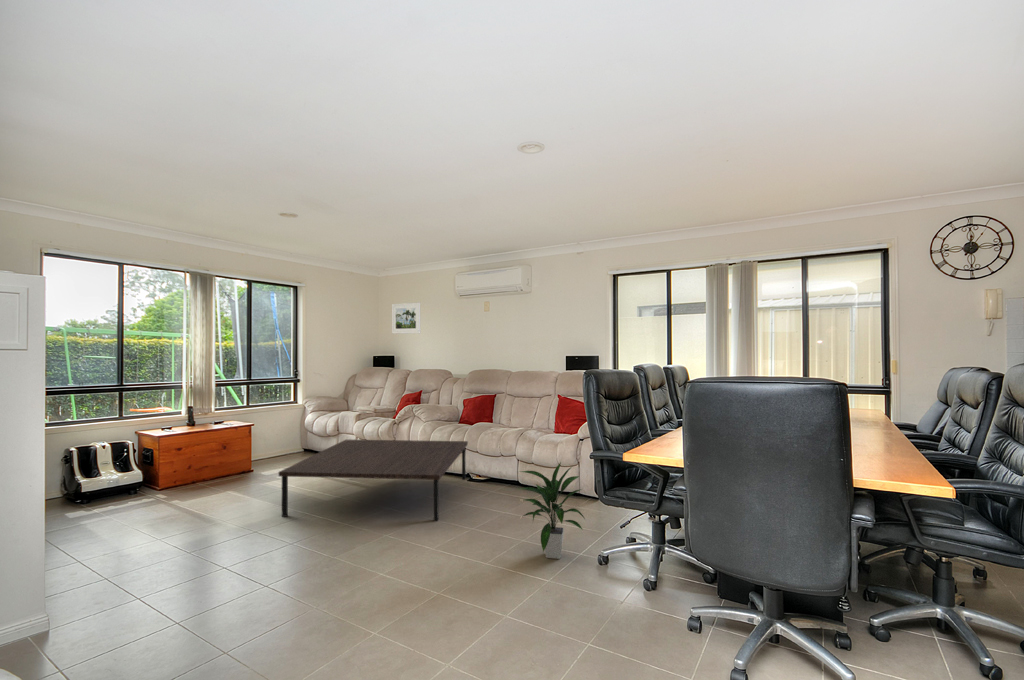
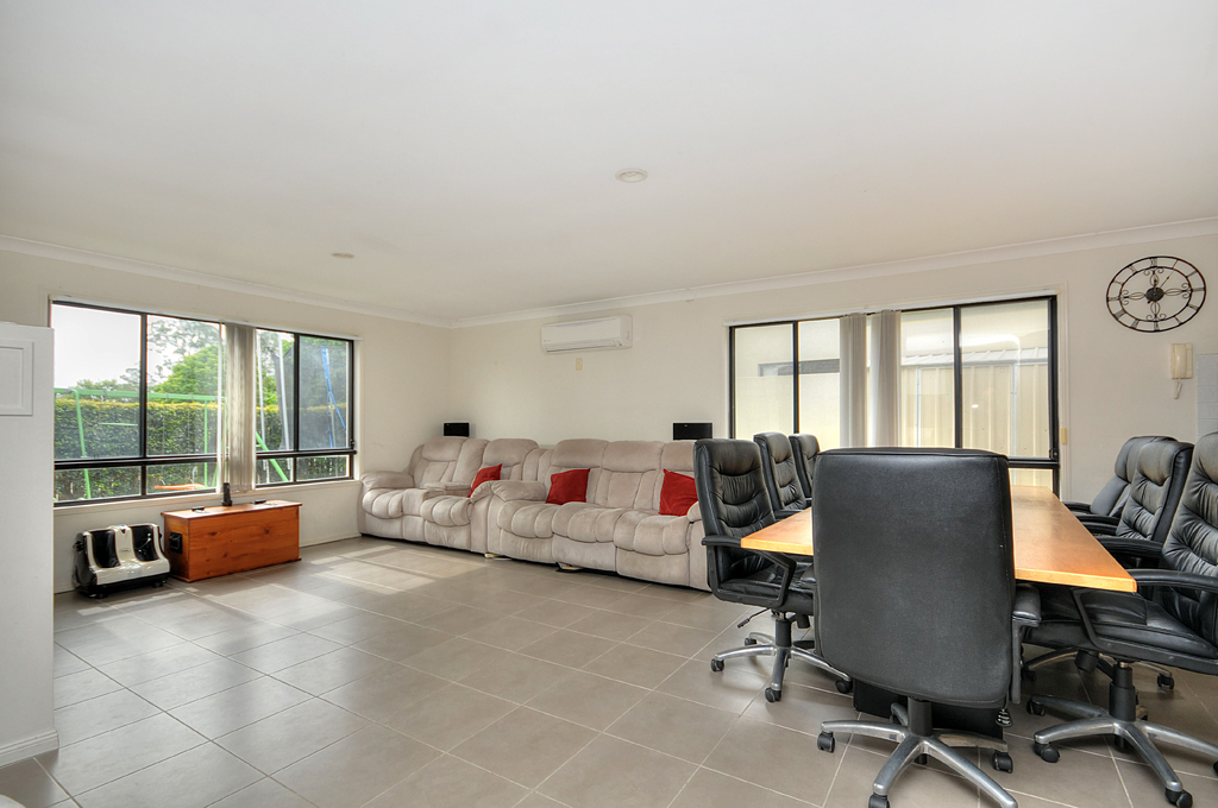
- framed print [391,302,421,335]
- coffee table [278,439,469,522]
- indoor plant [516,461,588,560]
